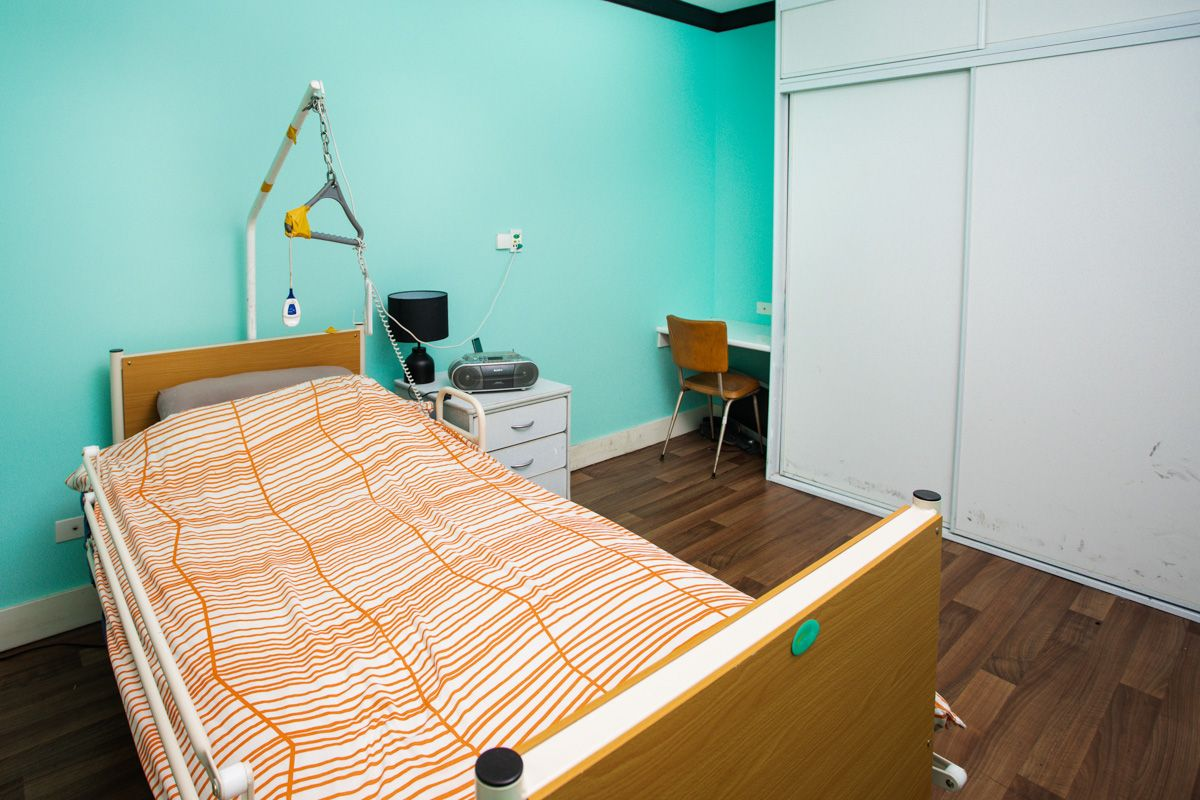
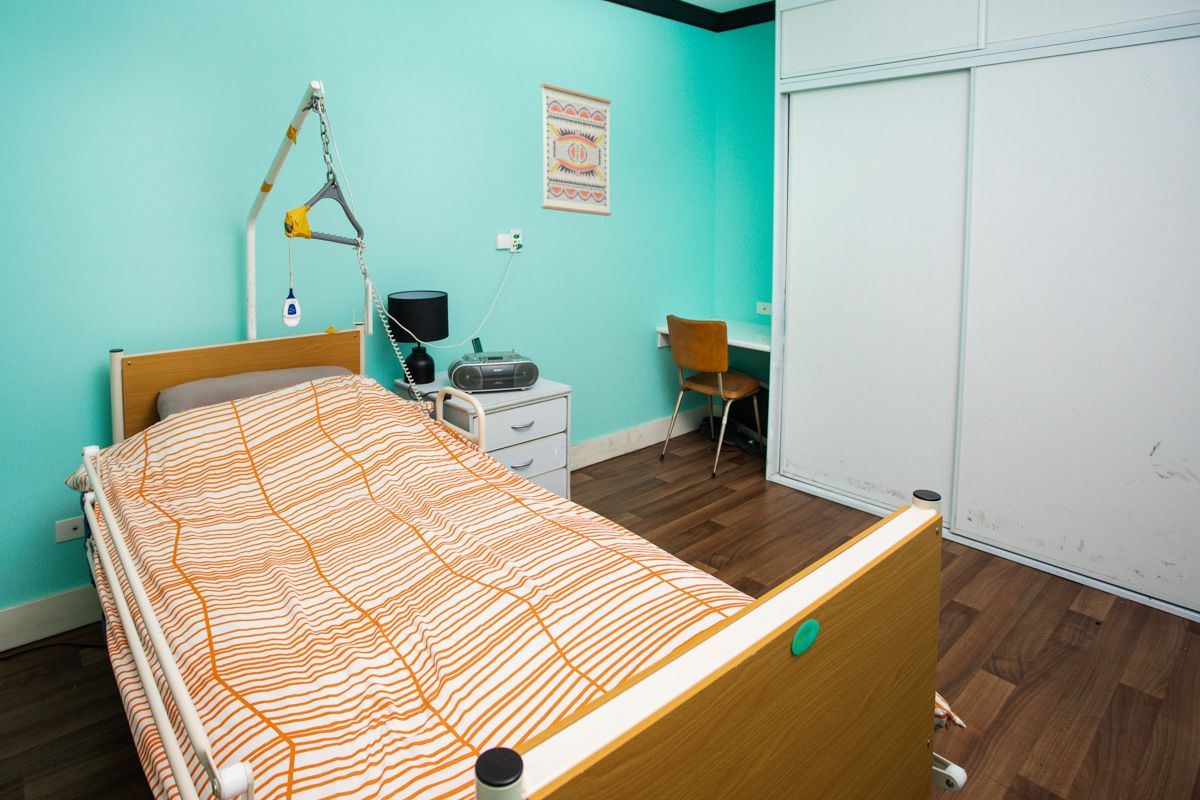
+ wall art [540,83,612,217]
